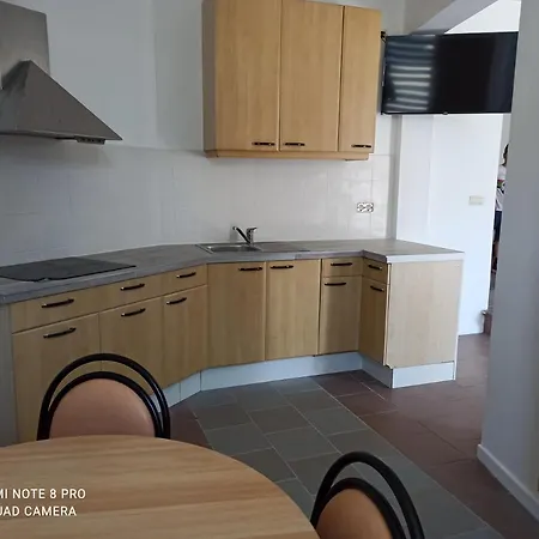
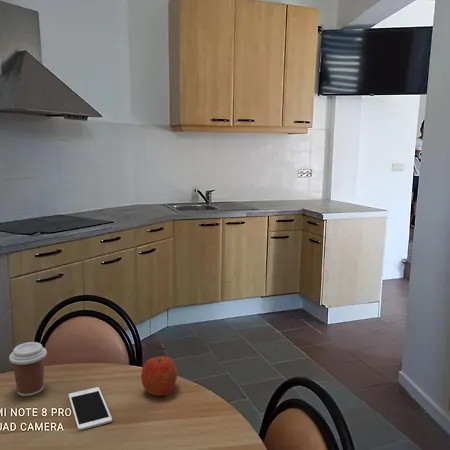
+ coffee cup [8,341,48,397]
+ cell phone [68,386,113,431]
+ apple [140,355,178,397]
